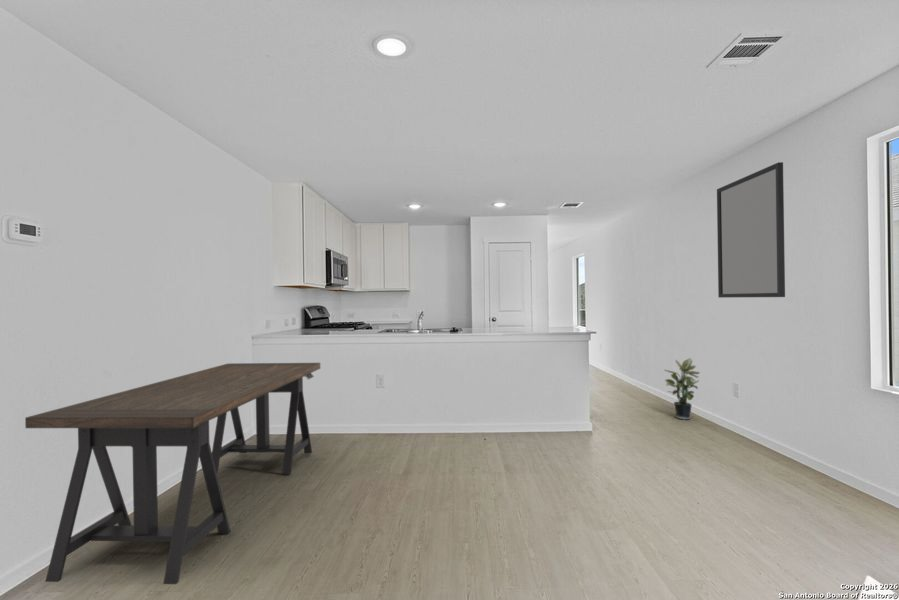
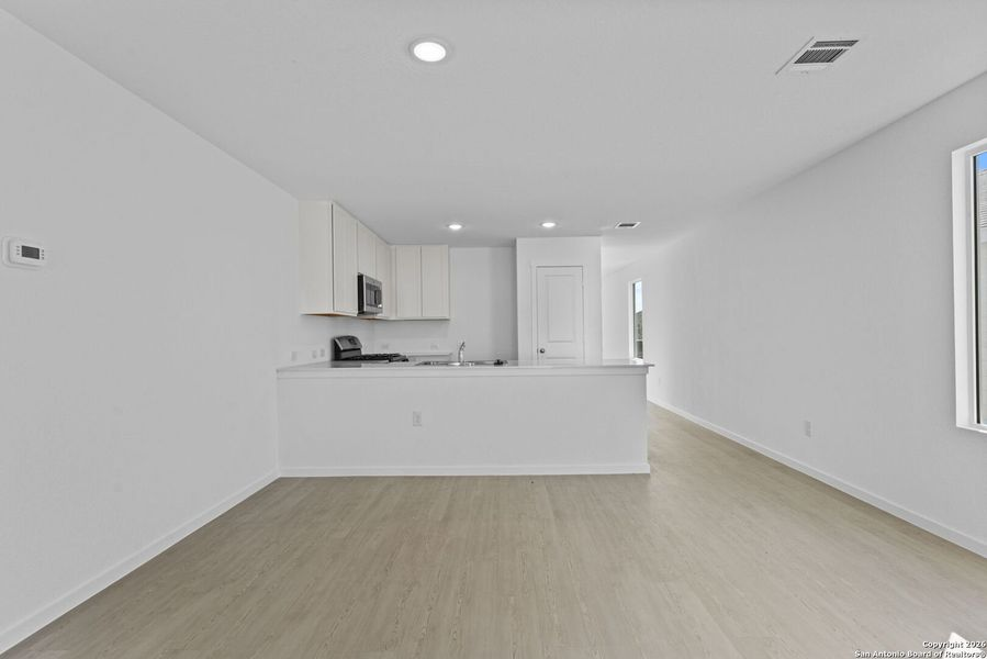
- desk [24,362,321,585]
- potted plant [664,357,701,421]
- home mirror [716,161,786,299]
